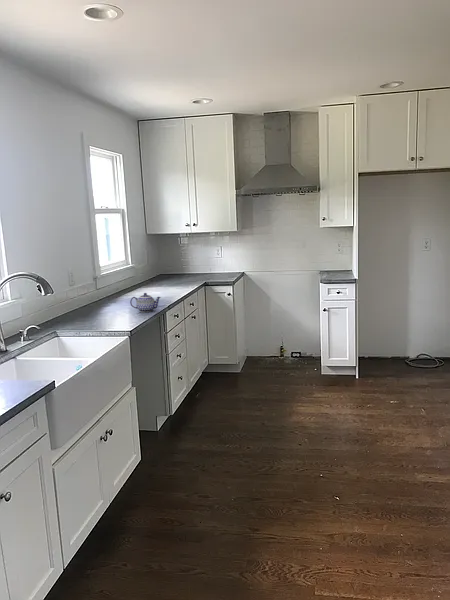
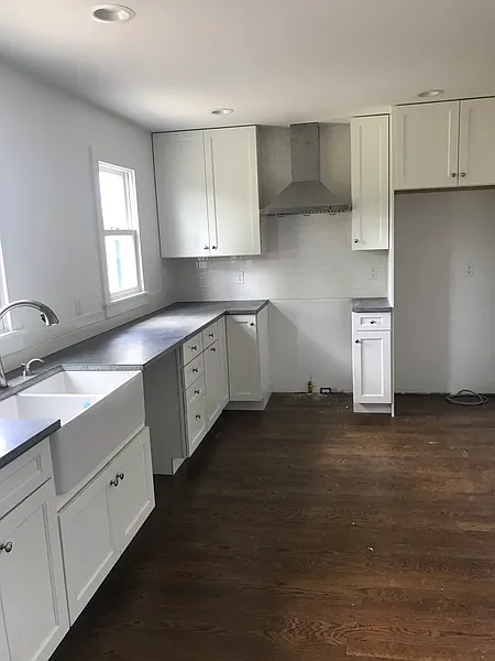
- teapot [129,292,162,313]
